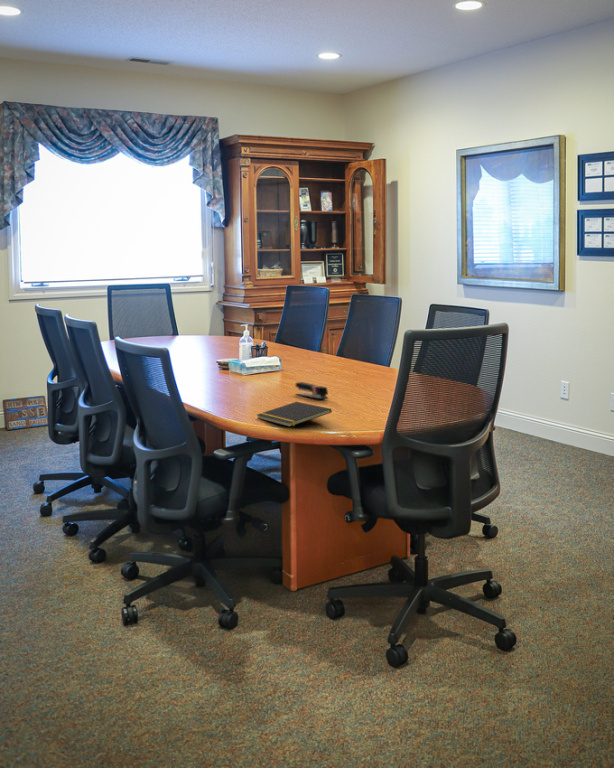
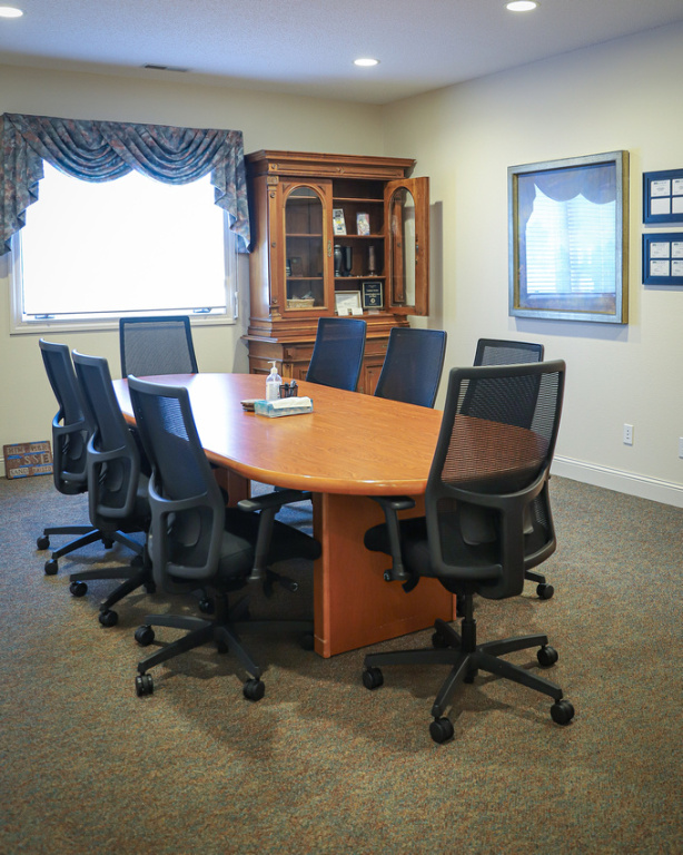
- stapler [294,381,329,400]
- notepad [256,401,333,428]
